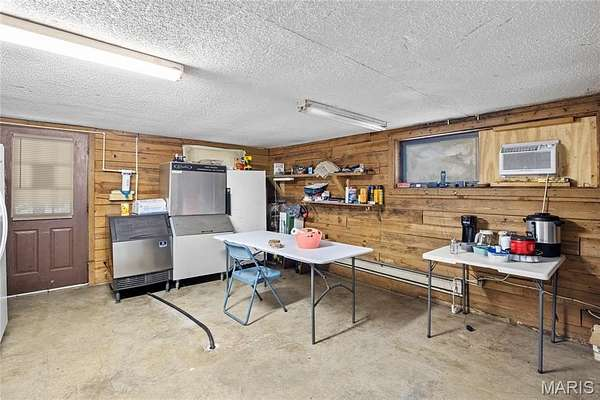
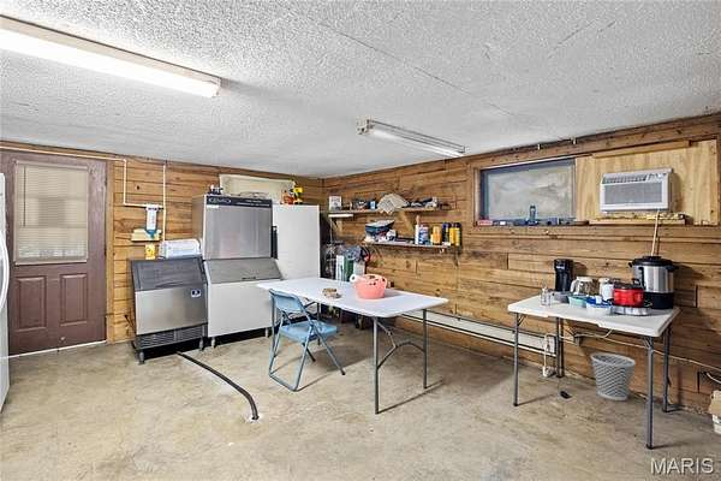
+ wastebasket [590,352,637,402]
